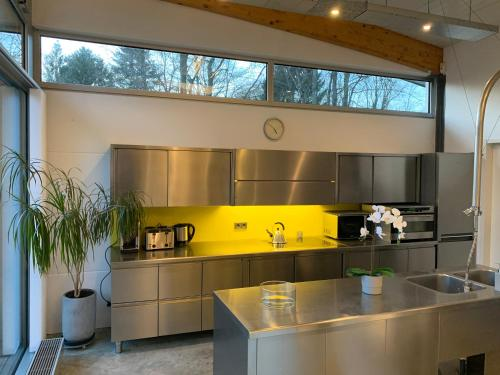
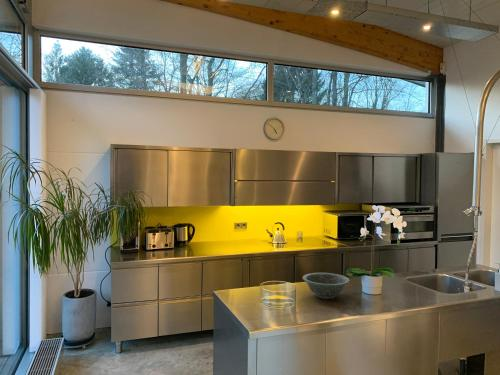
+ decorative bowl [302,272,351,300]
